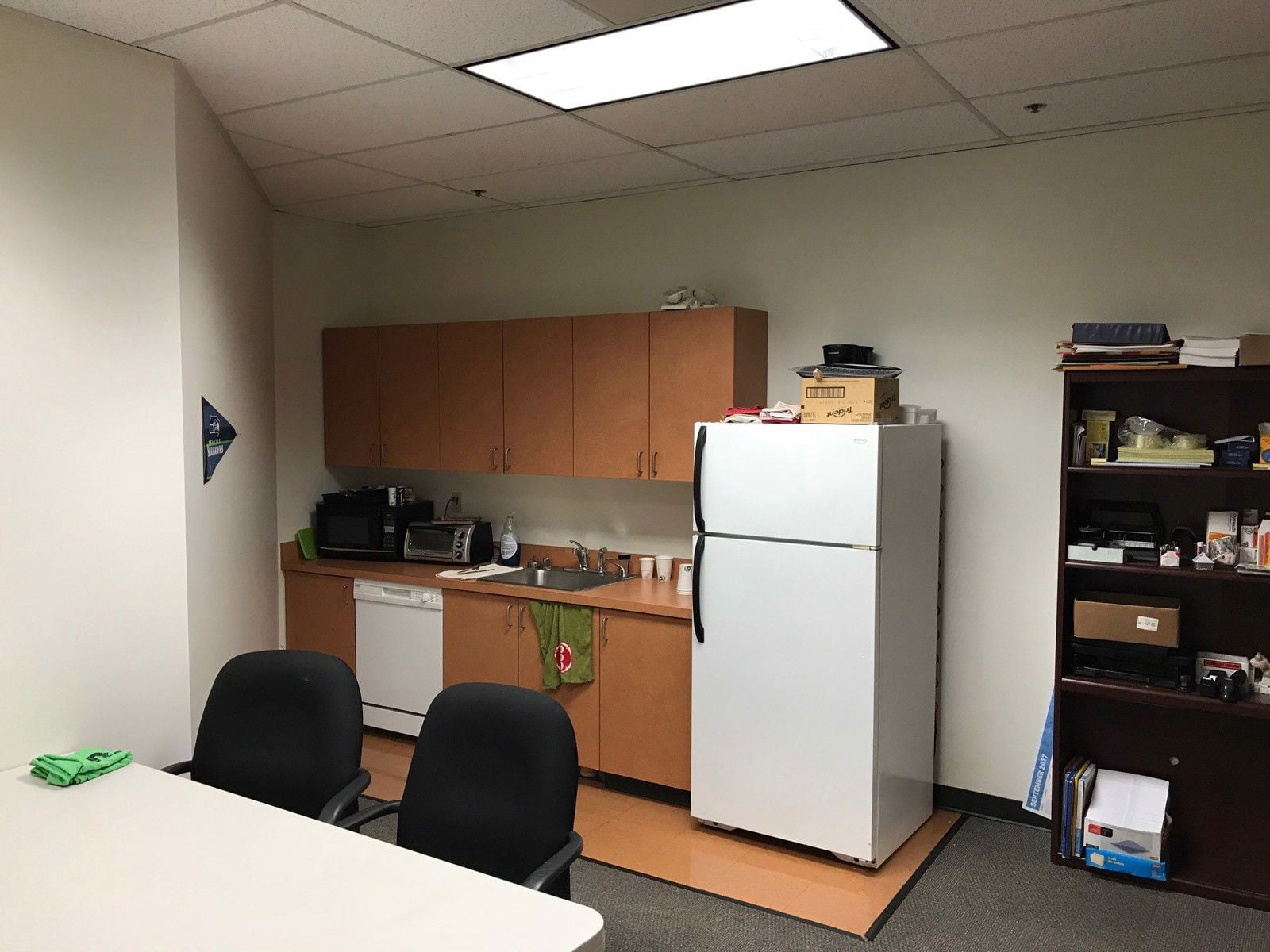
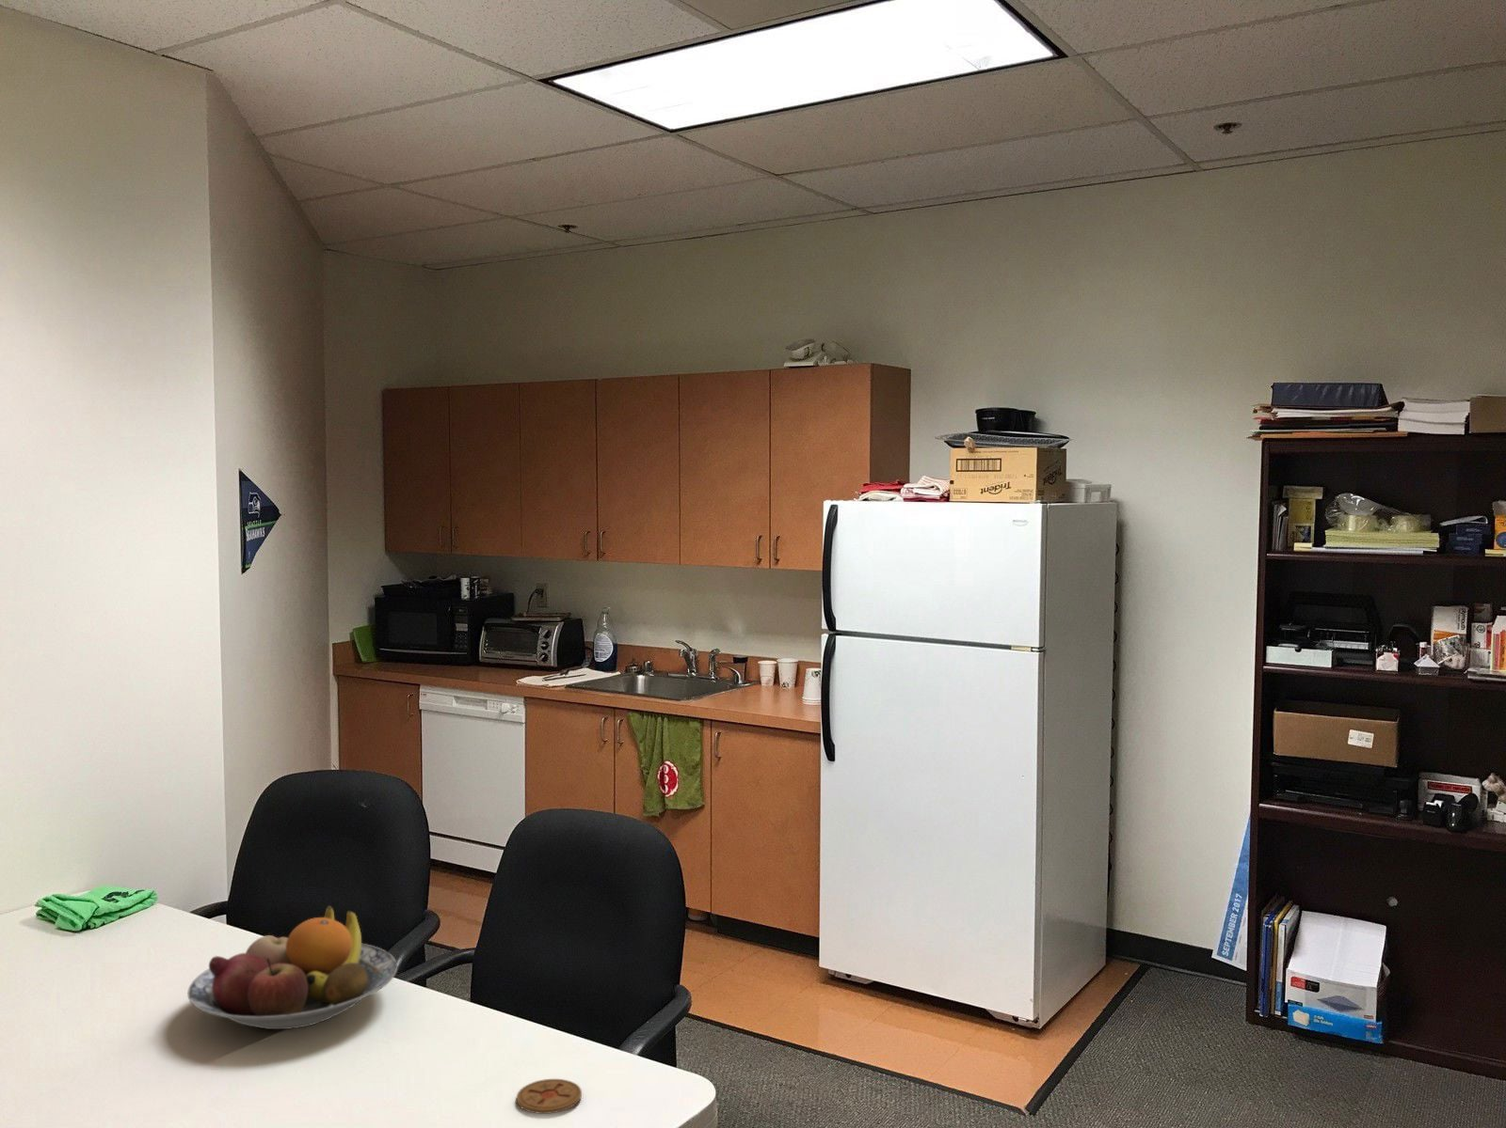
+ fruit bowl [186,905,398,1030]
+ coaster [516,1078,582,1115]
